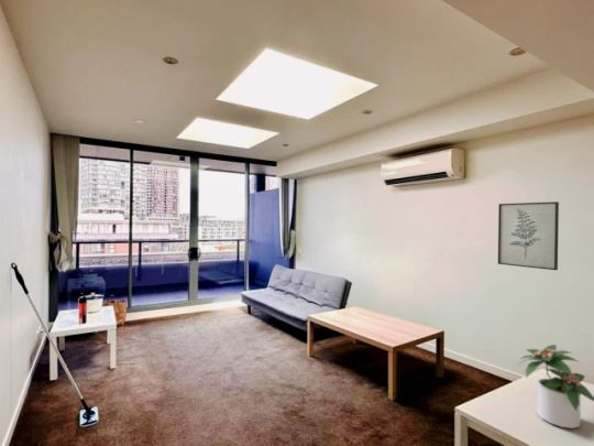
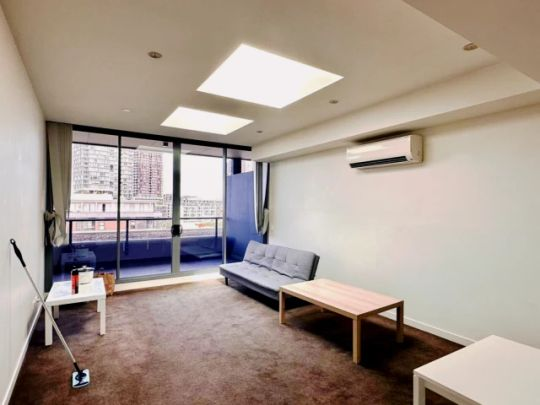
- potted plant [519,344,594,429]
- wall art [497,200,560,271]
